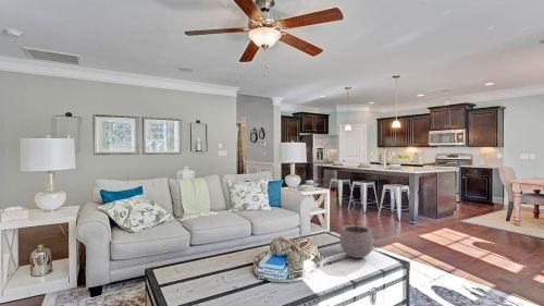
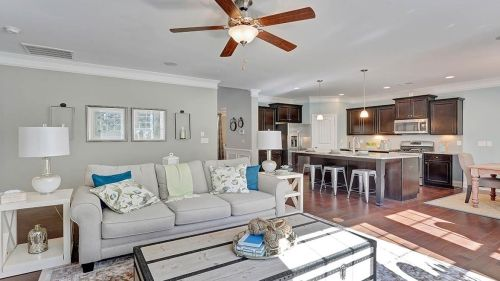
- plant pot [338,217,374,259]
